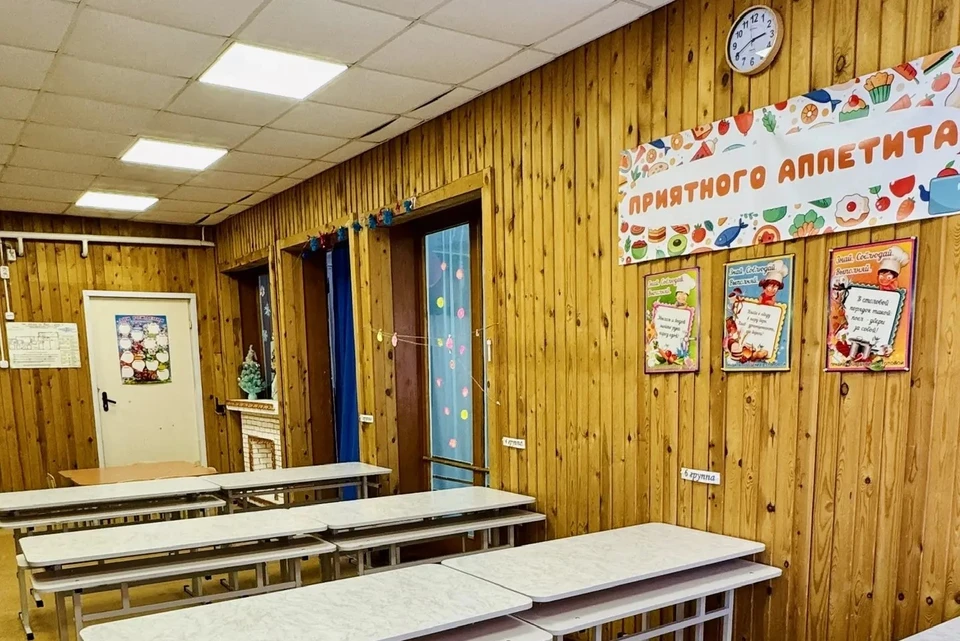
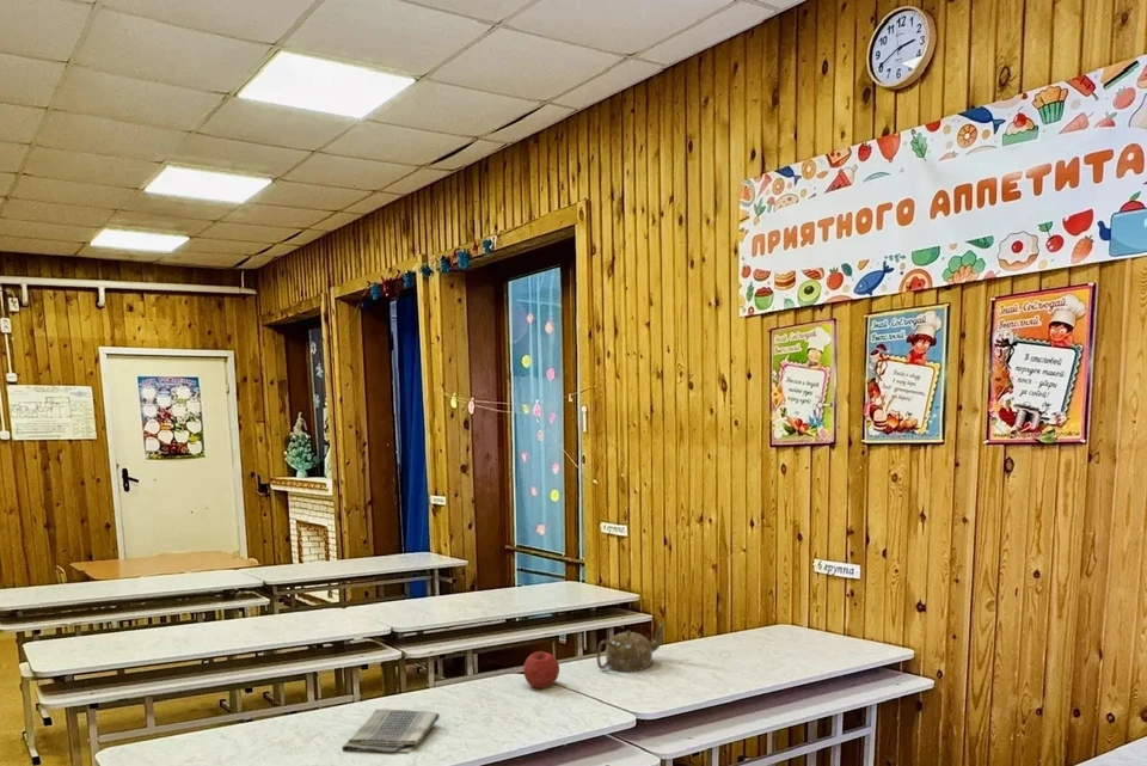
+ fruit [522,649,560,690]
+ teapot [596,620,668,673]
+ dish towel [341,709,441,754]
